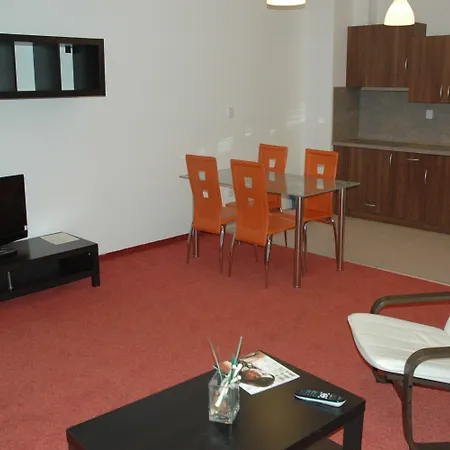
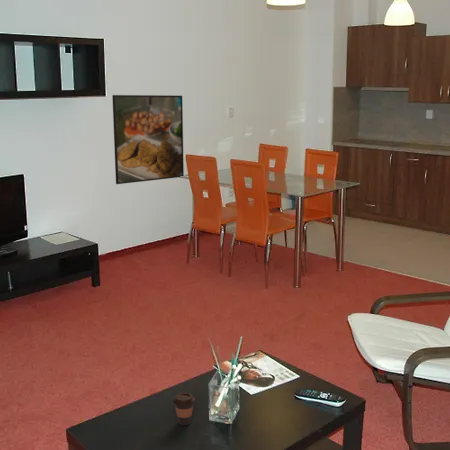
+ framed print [111,94,185,185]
+ coffee cup [172,392,196,426]
